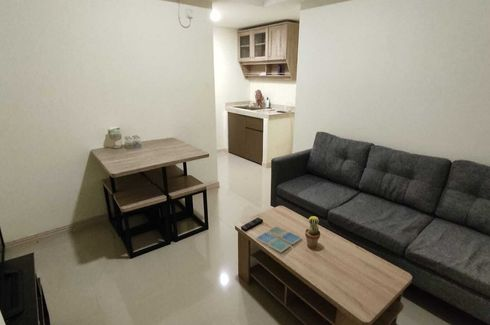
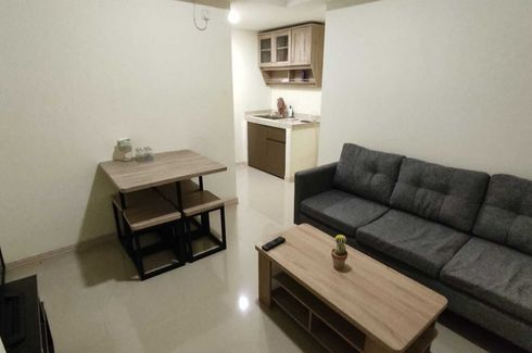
- drink coaster [254,225,303,254]
